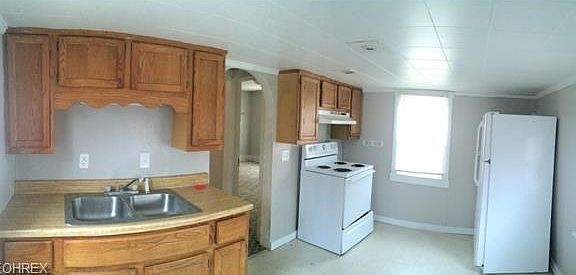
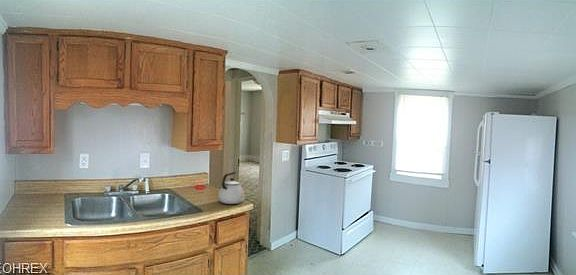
+ kettle [218,171,245,205]
